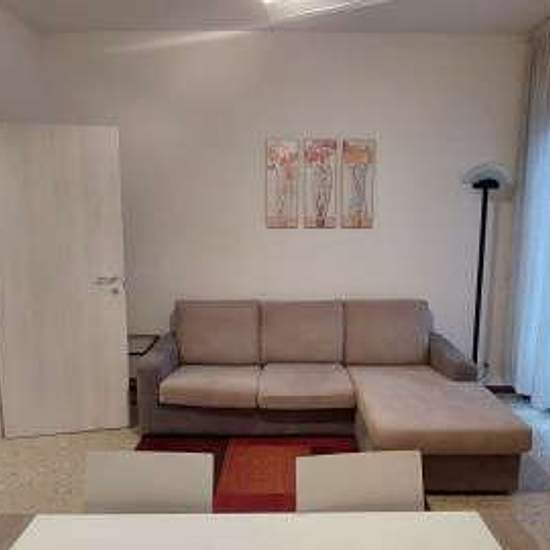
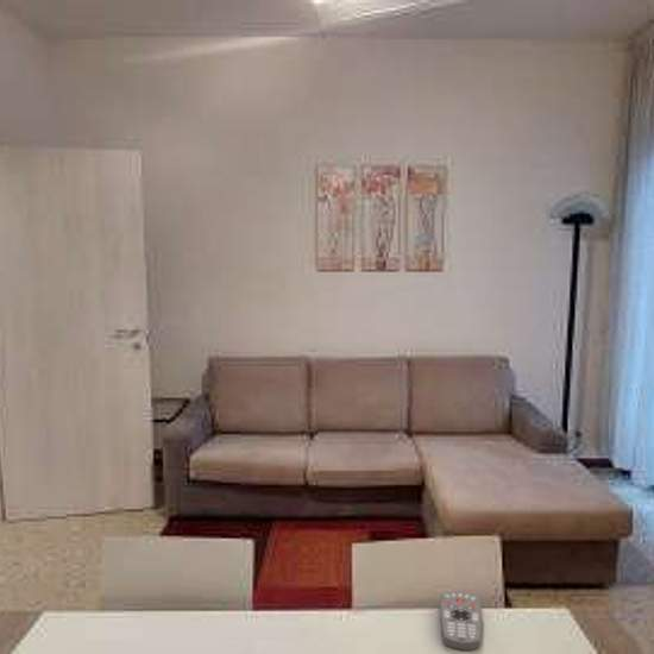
+ remote control [439,591,483,653]
